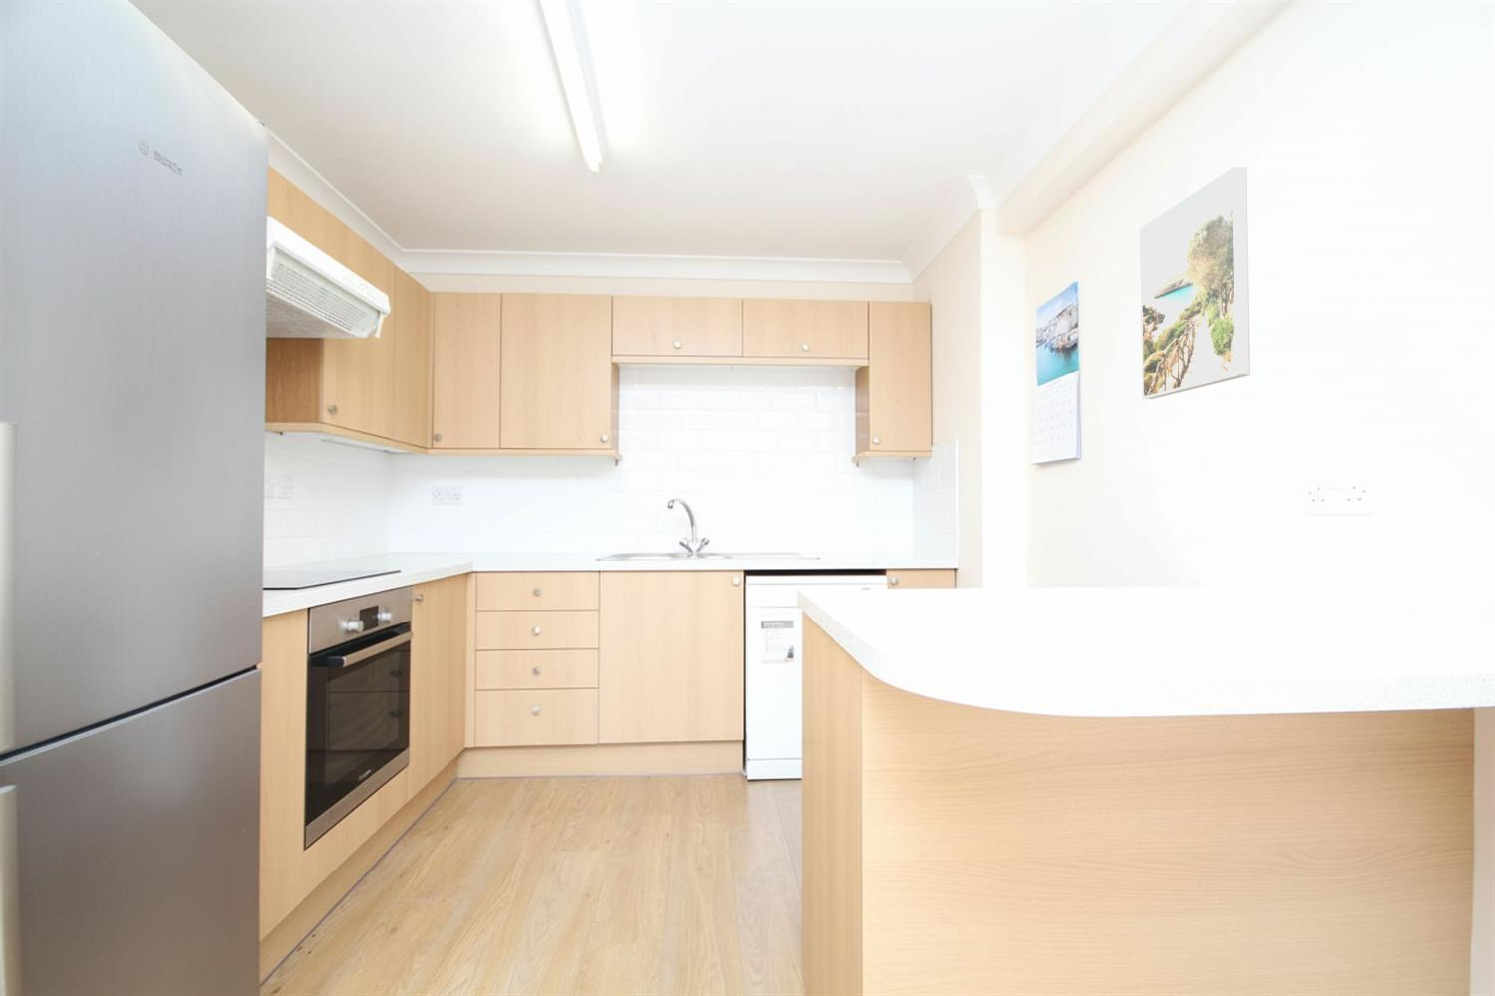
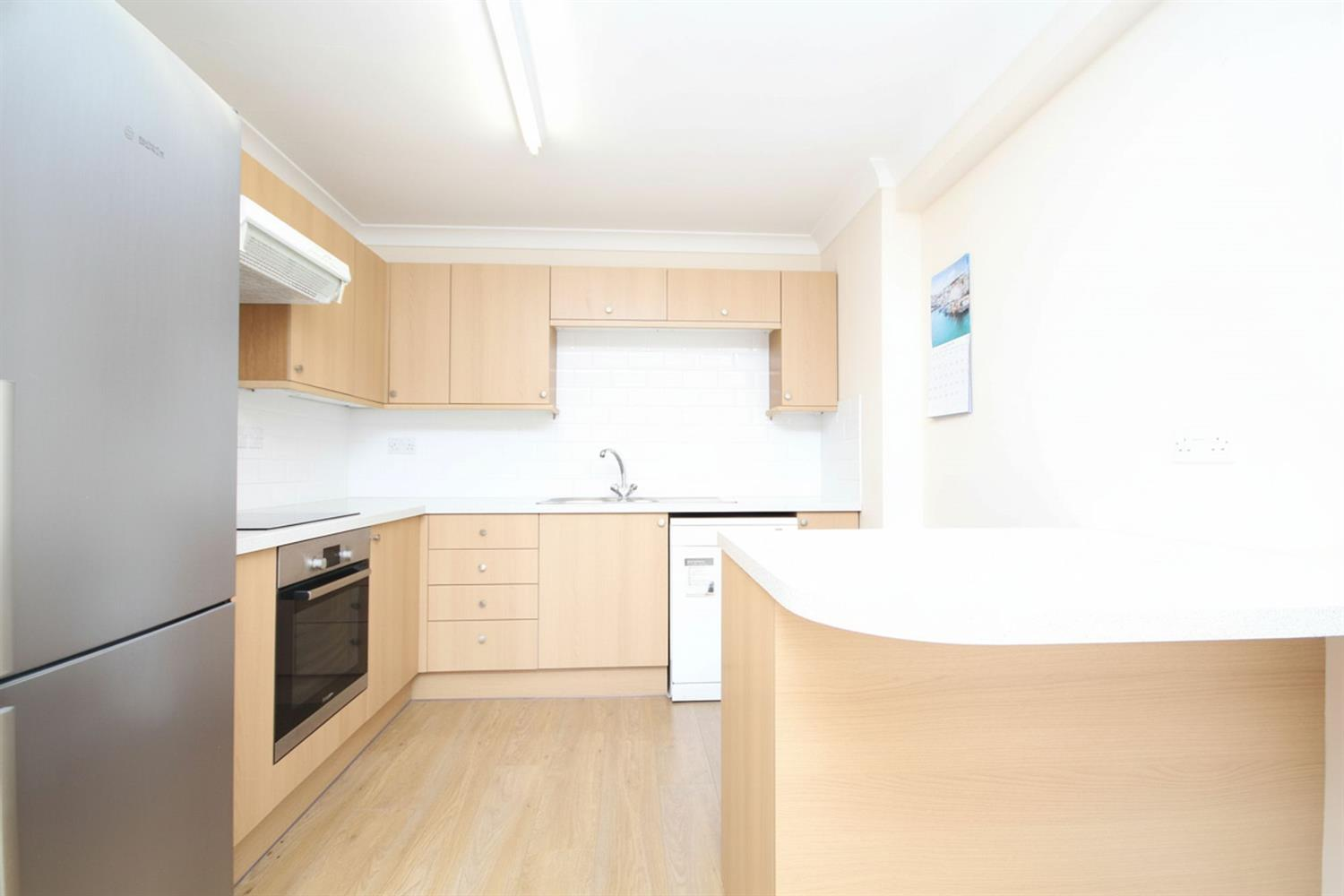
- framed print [1139,167,1250,400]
